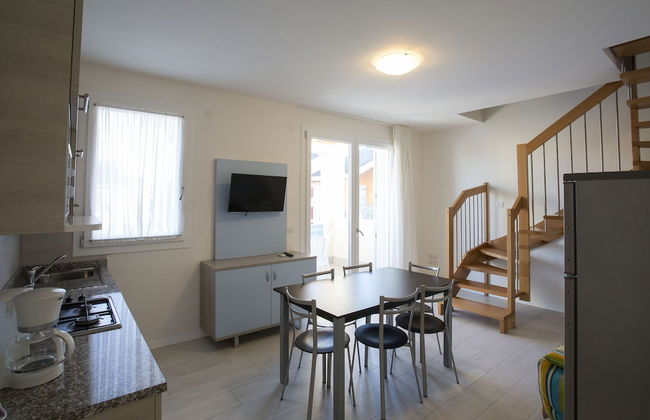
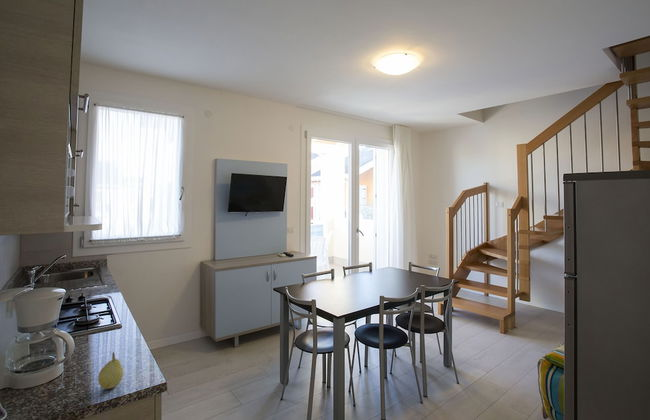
+ fruit [97,351,124,390]
